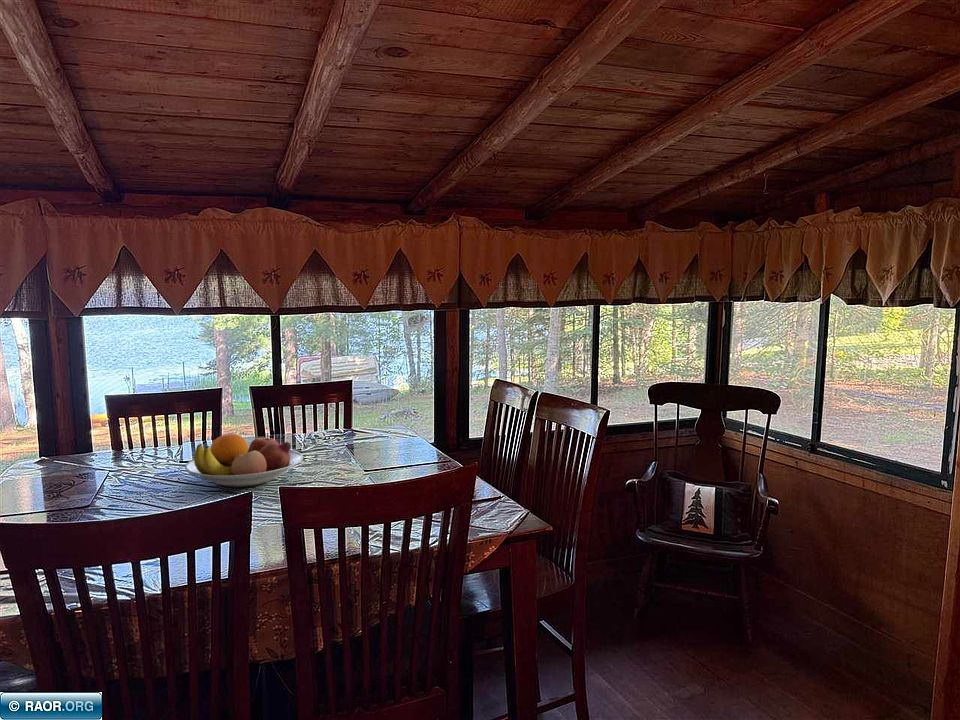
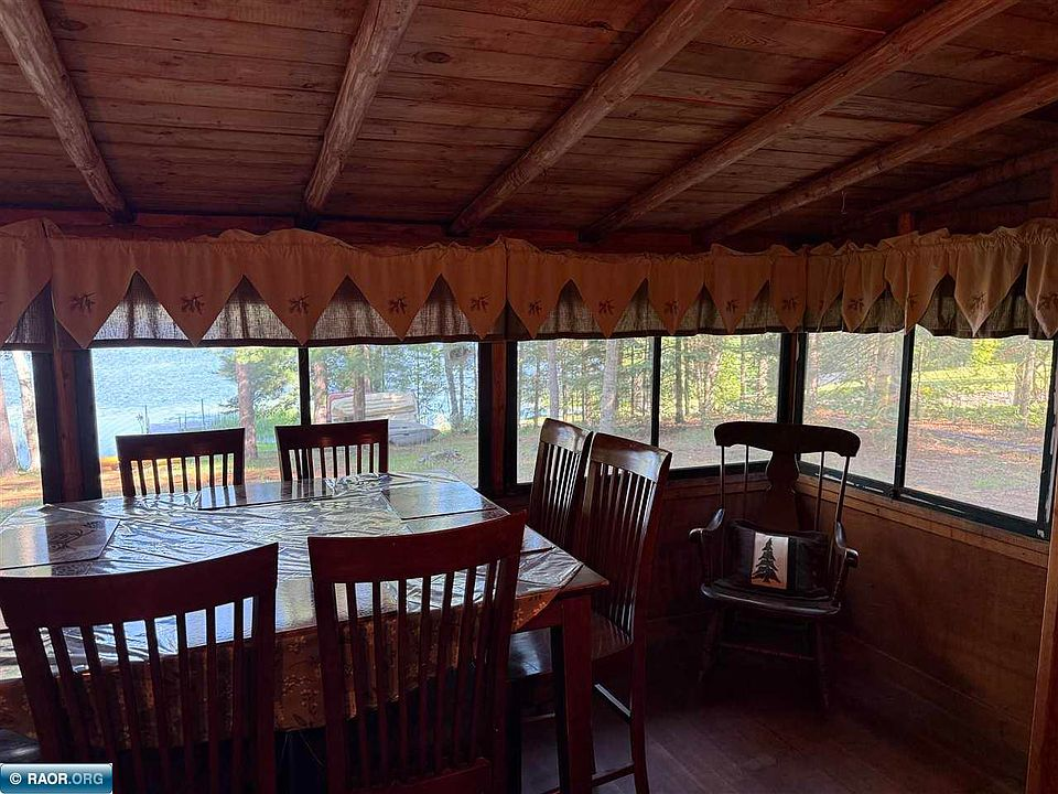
- fruit bowl [184,432,304,488]
